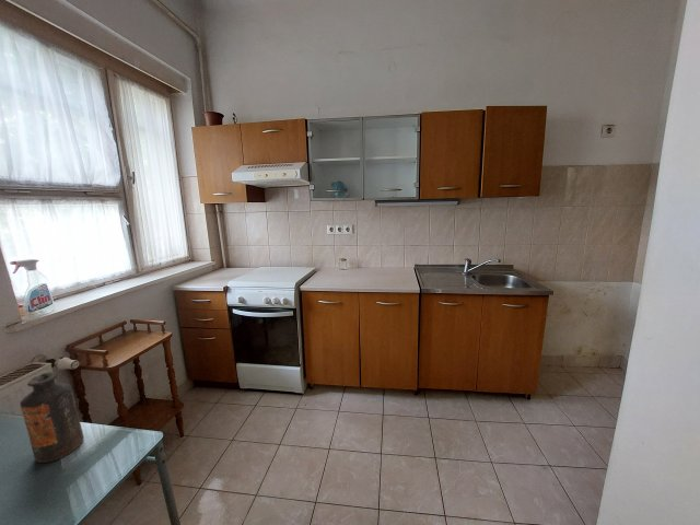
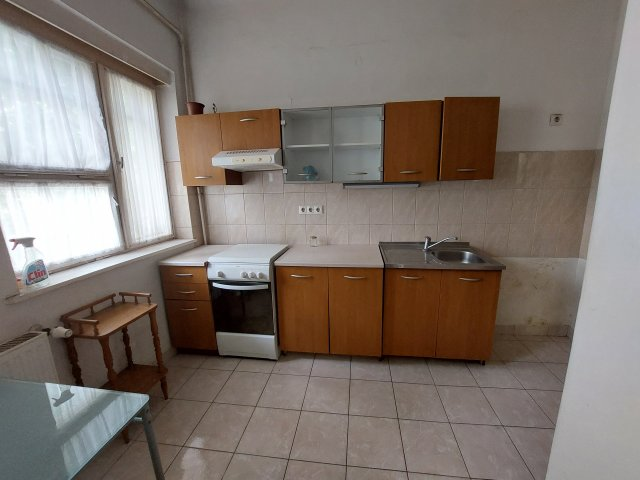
- bottle [19,372,85,464]
